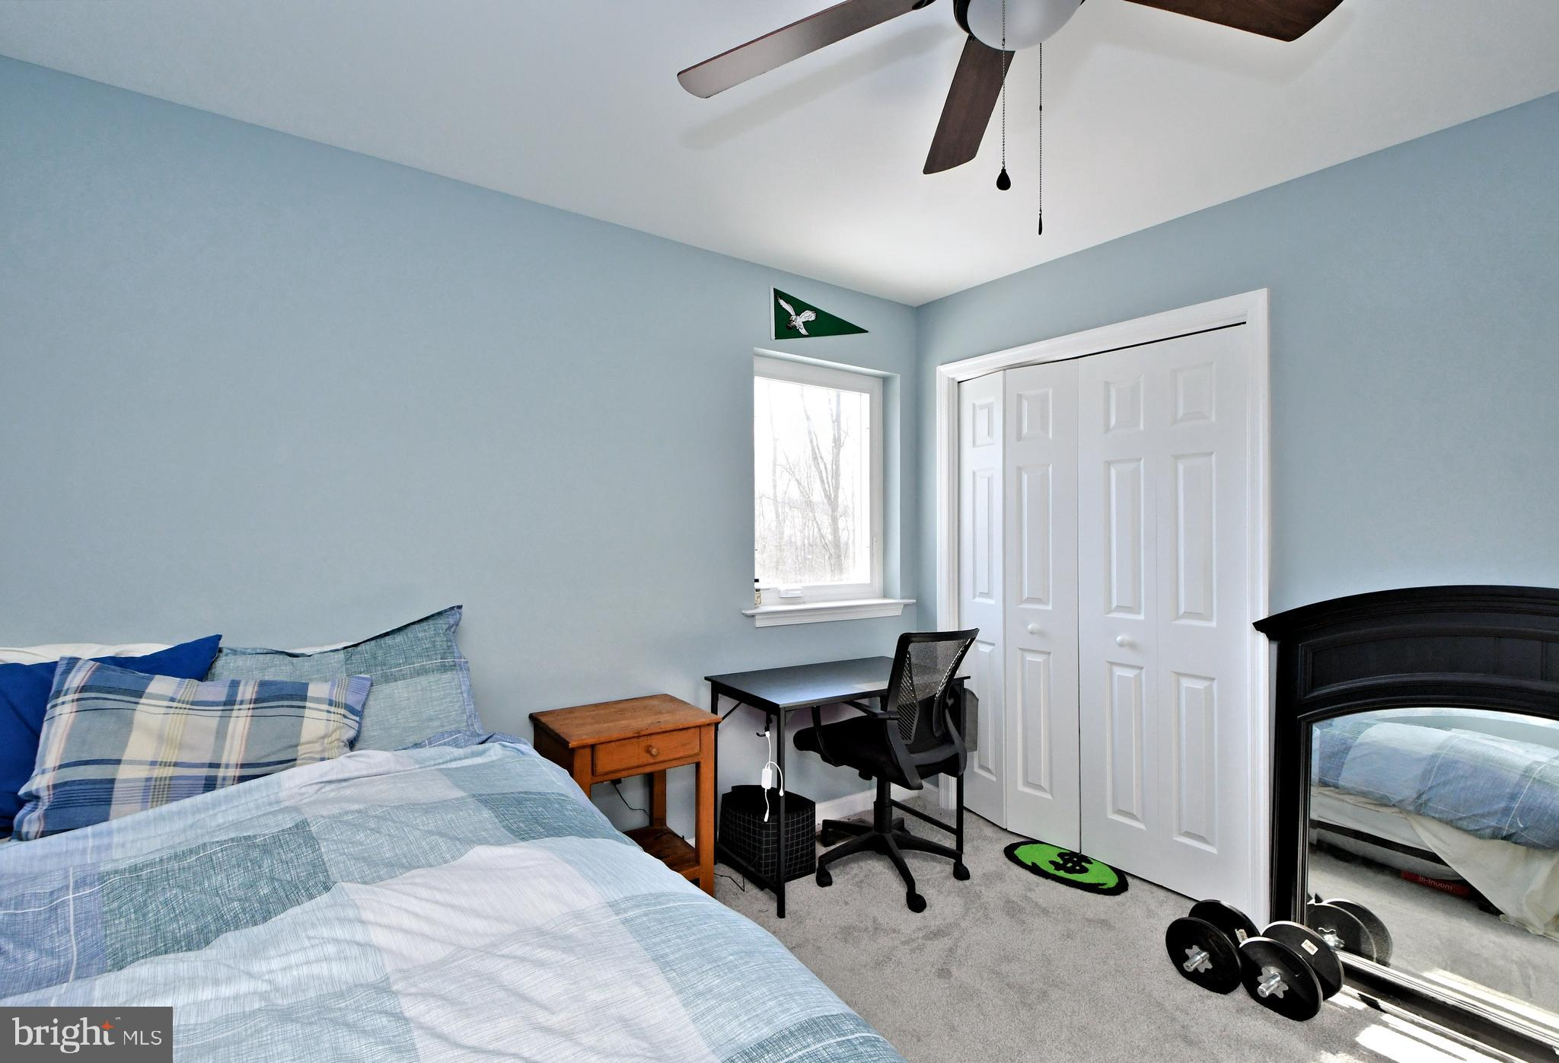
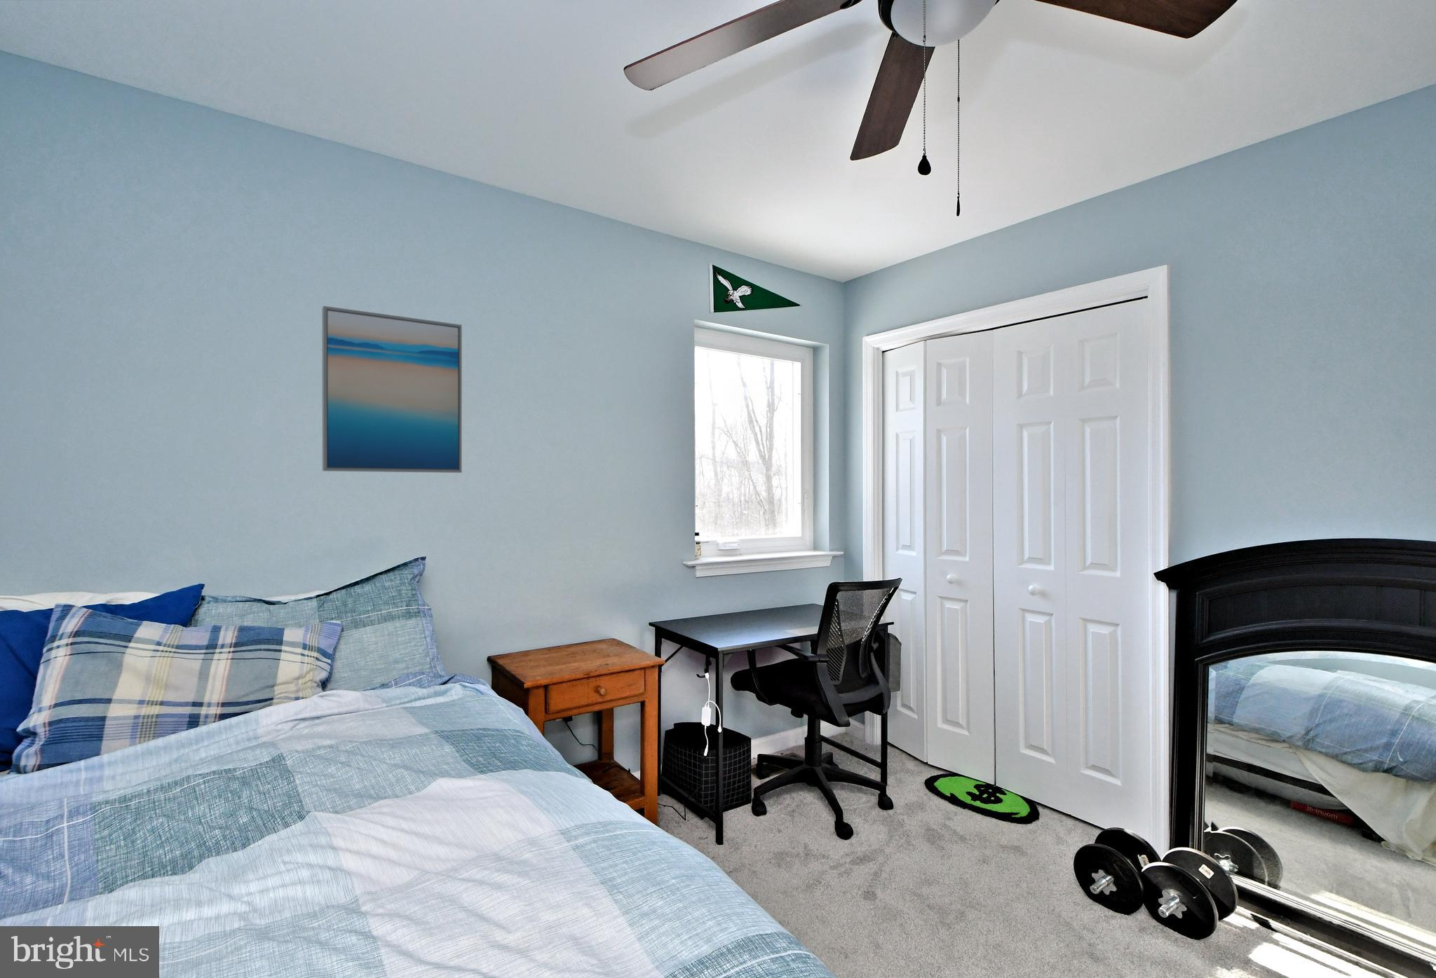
+ wall art [321,305,463,473]
